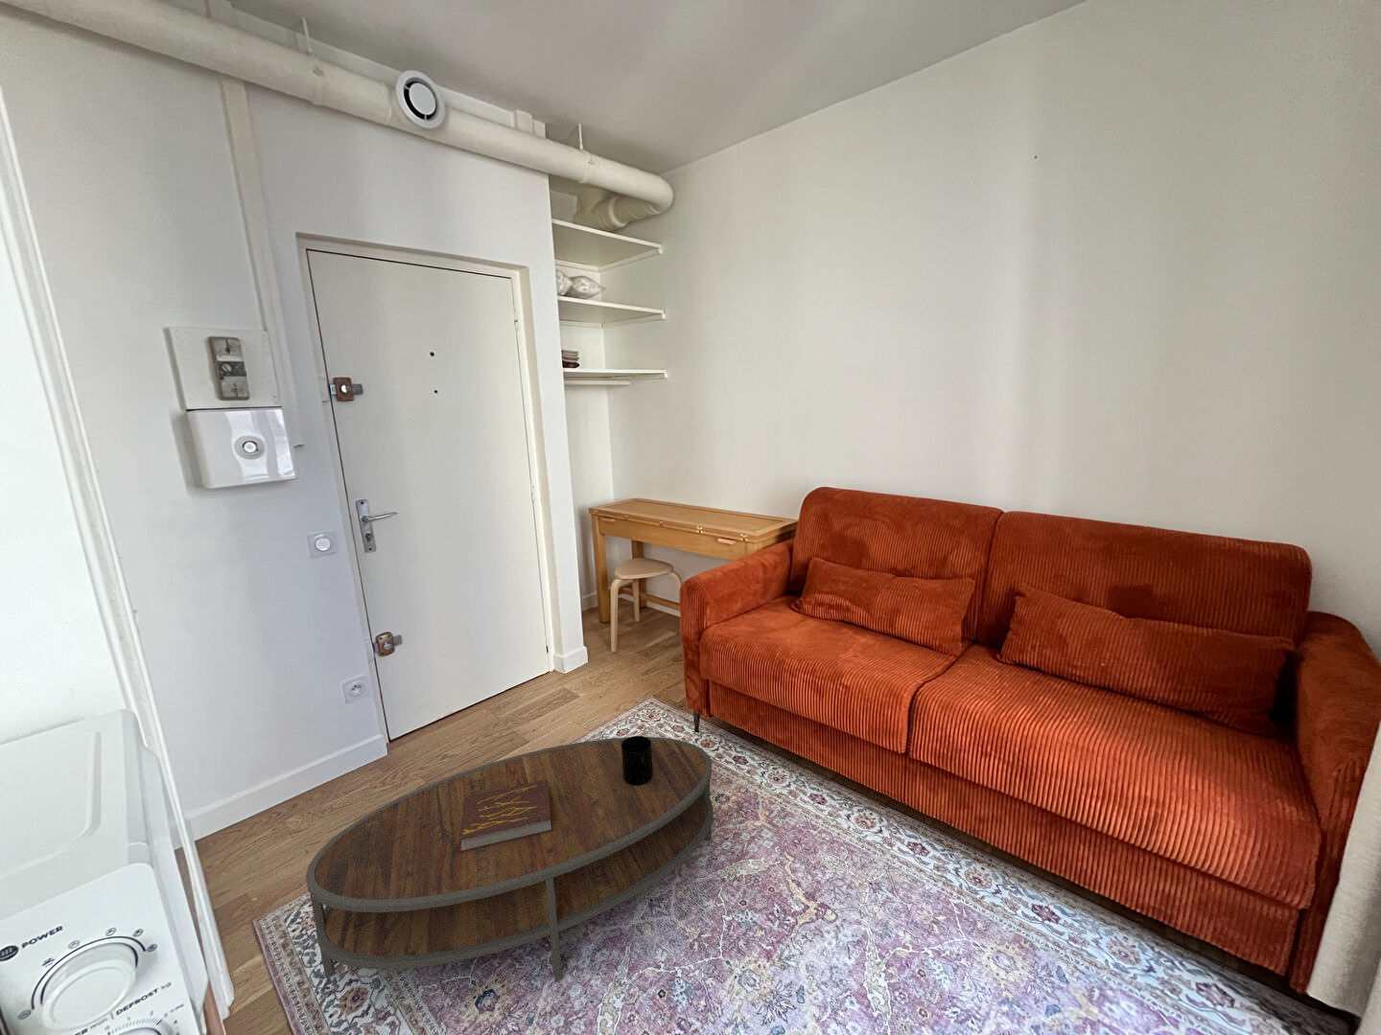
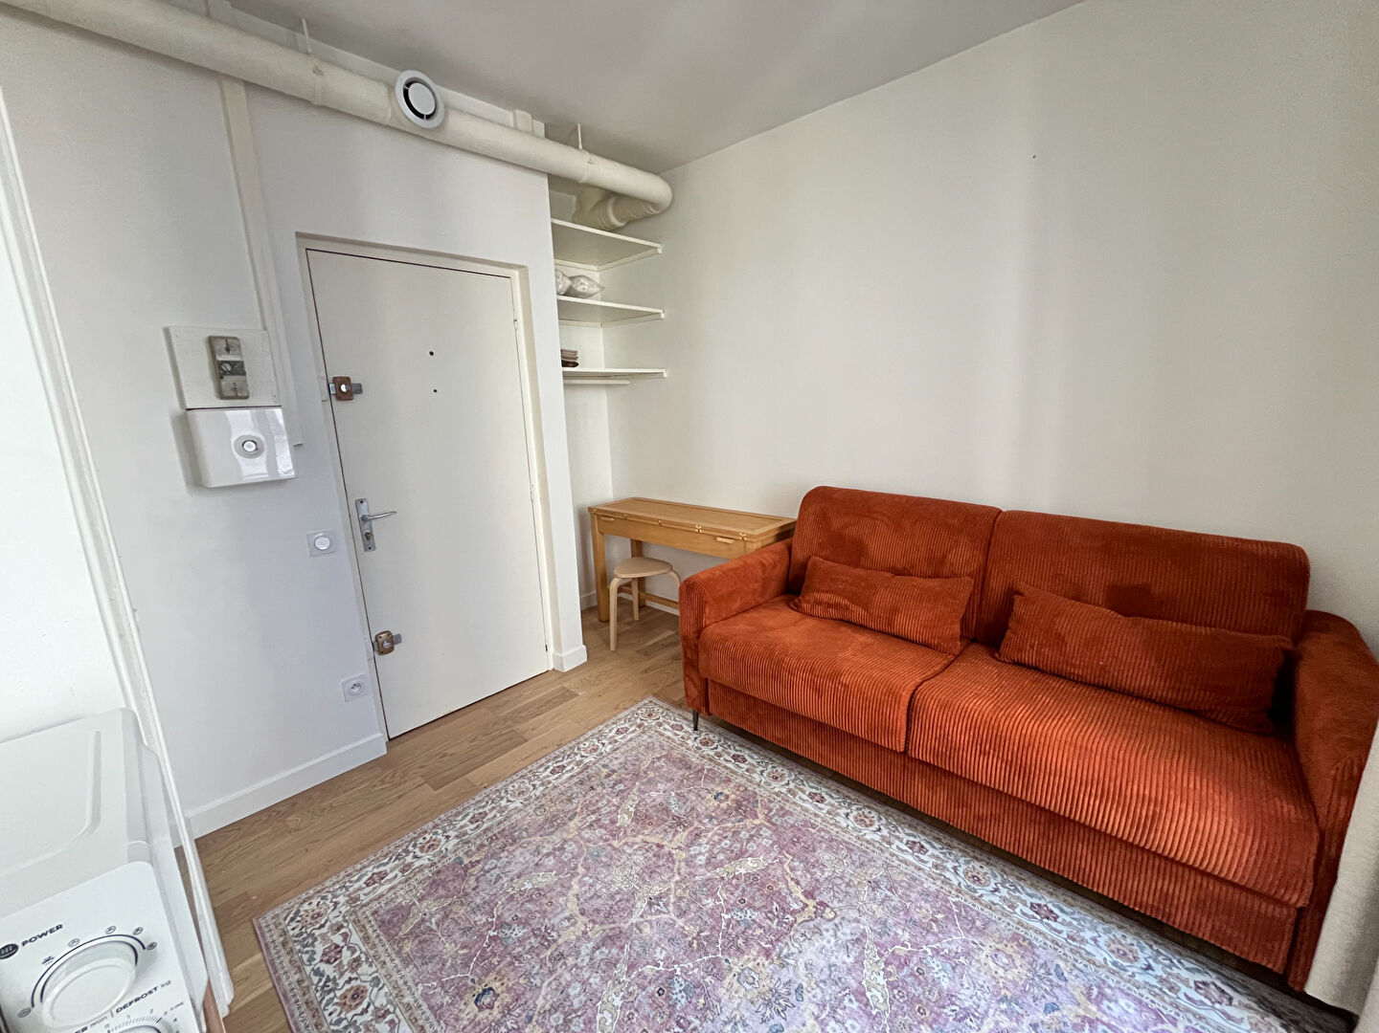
- coffee table [304,736,714,983]
- book [459,780,552,852]
- mug [621,735,654,786]
